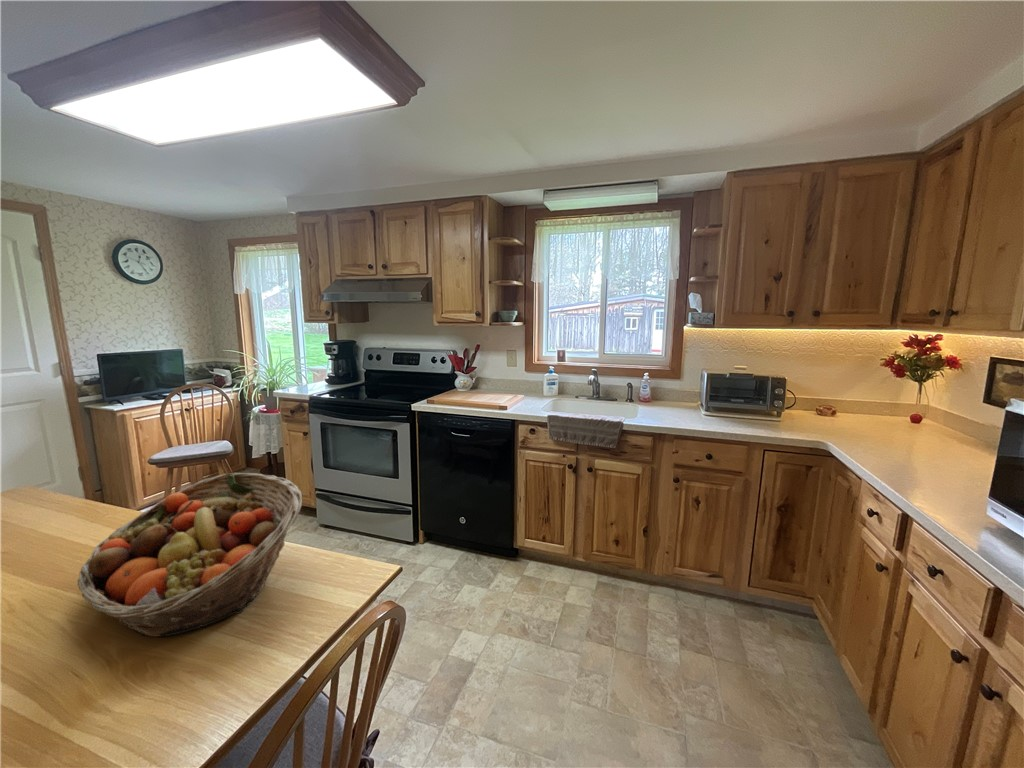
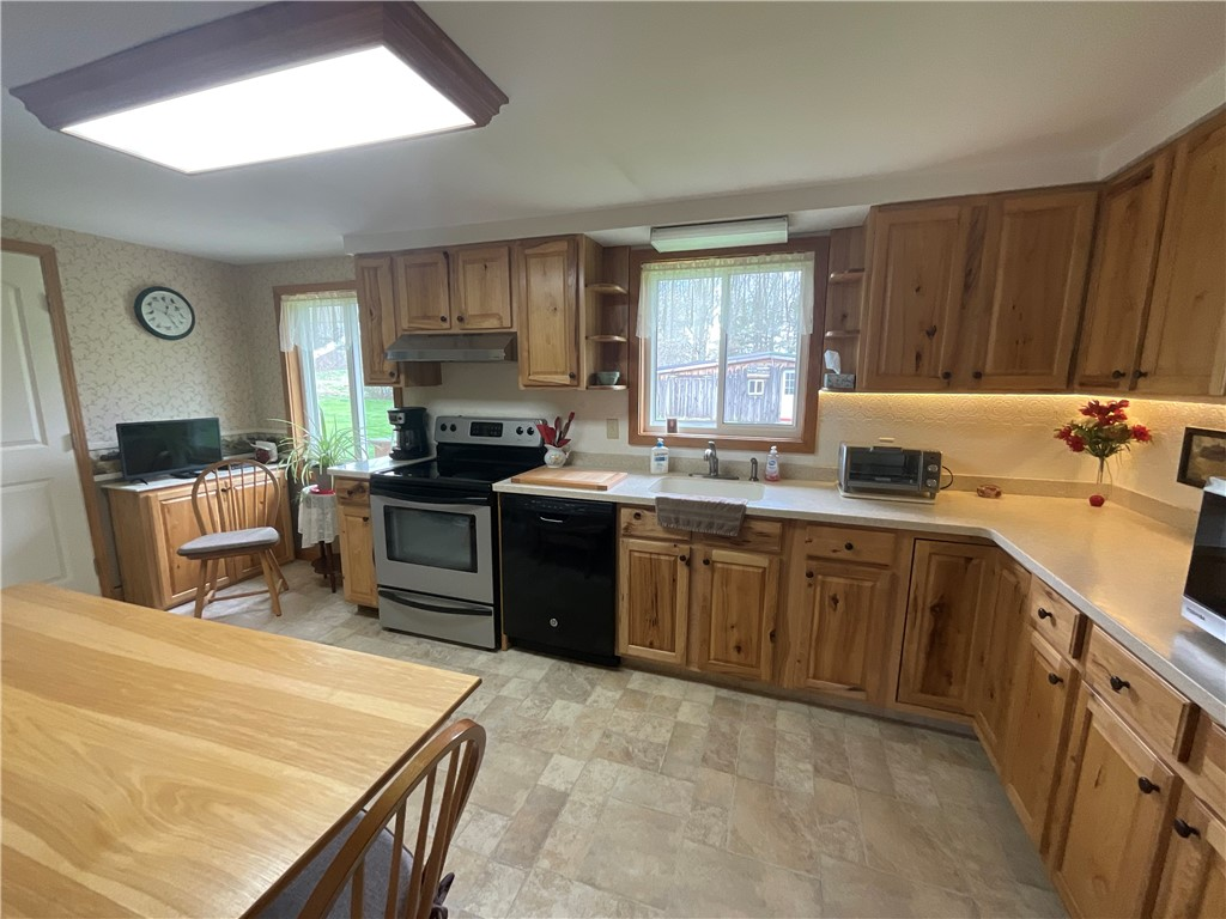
- fruit basket [77,472,303,638]
